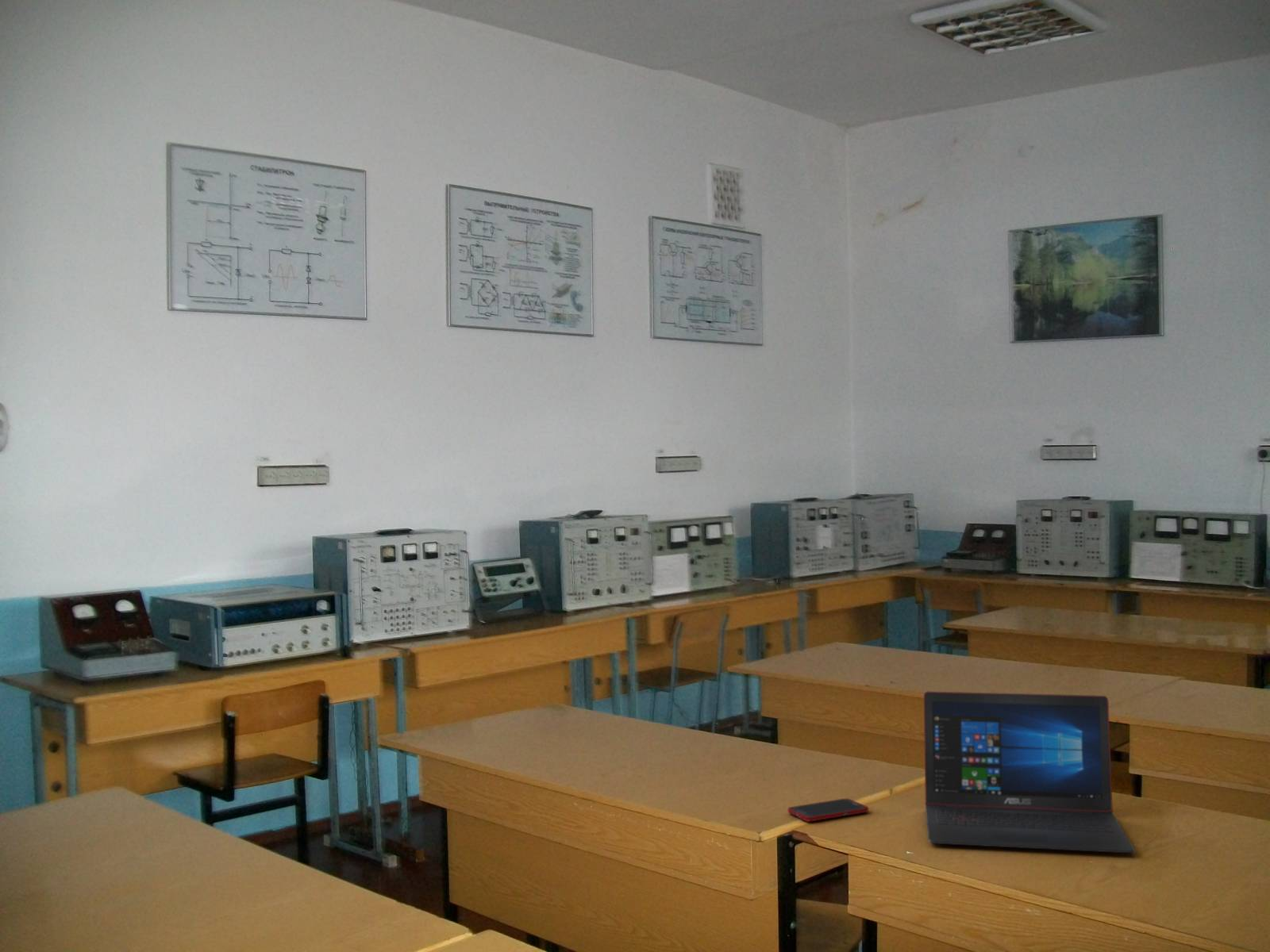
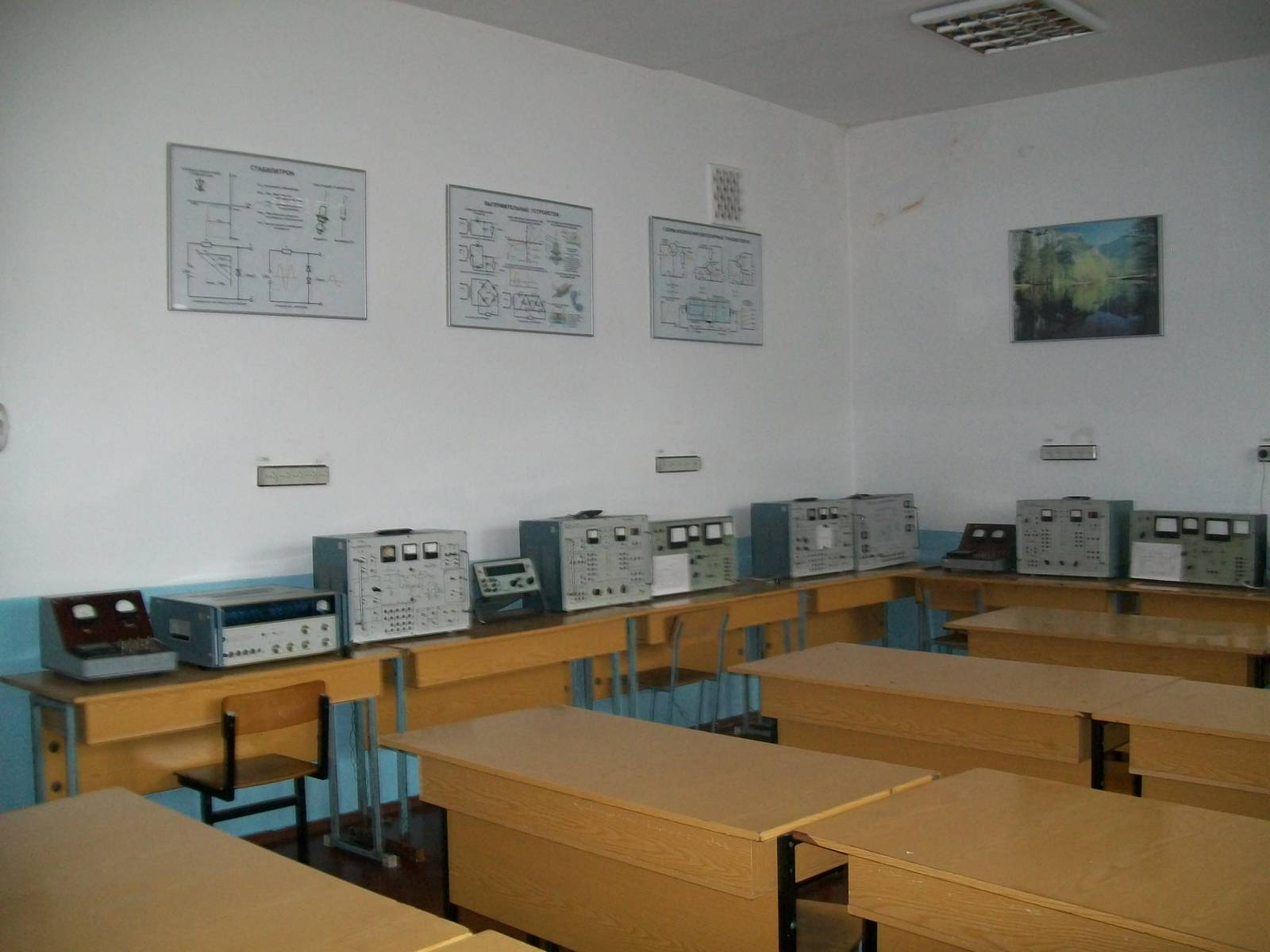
- cell phone [787,798,869,823]
- laptop [923,690,1136,854]
